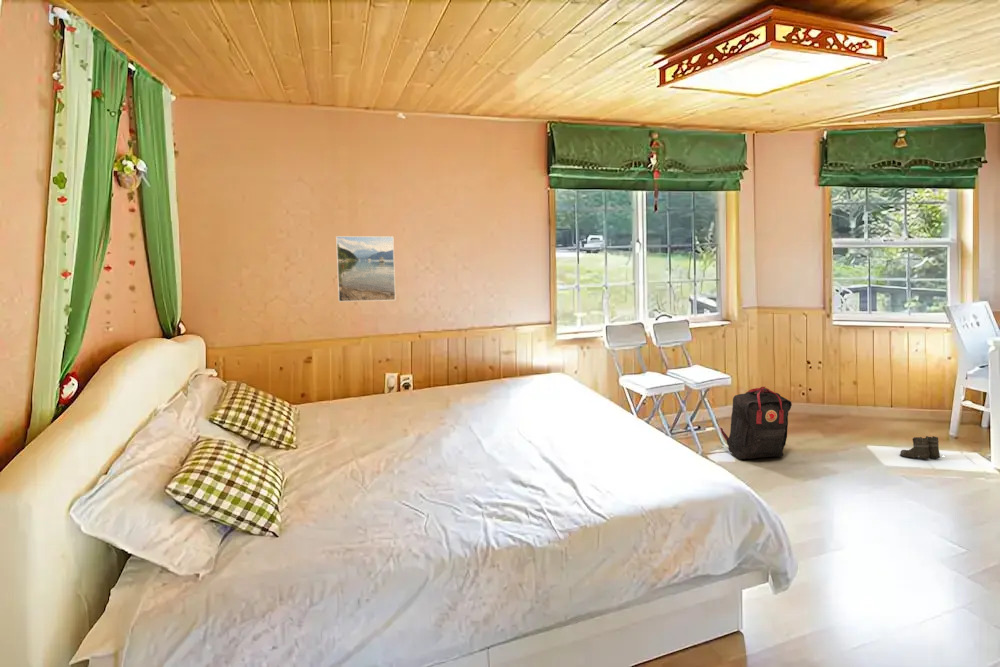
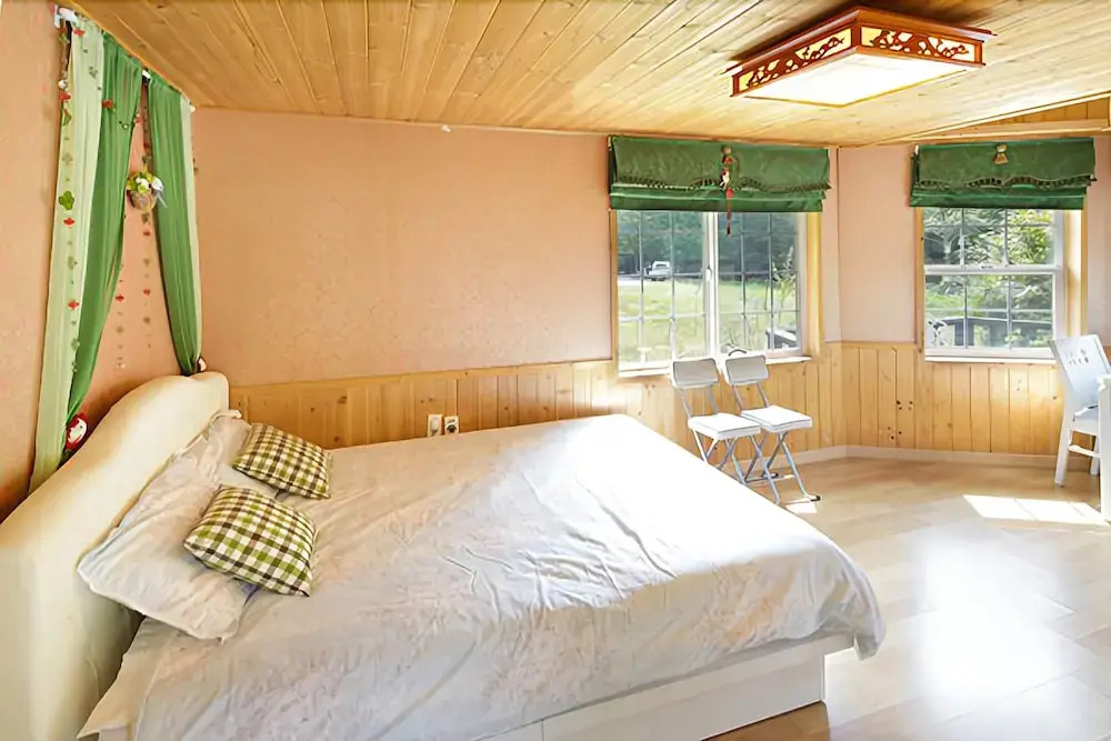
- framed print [335,235,397,303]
- boots [899,435,941,461]
- backpack [719,386,793,460]
